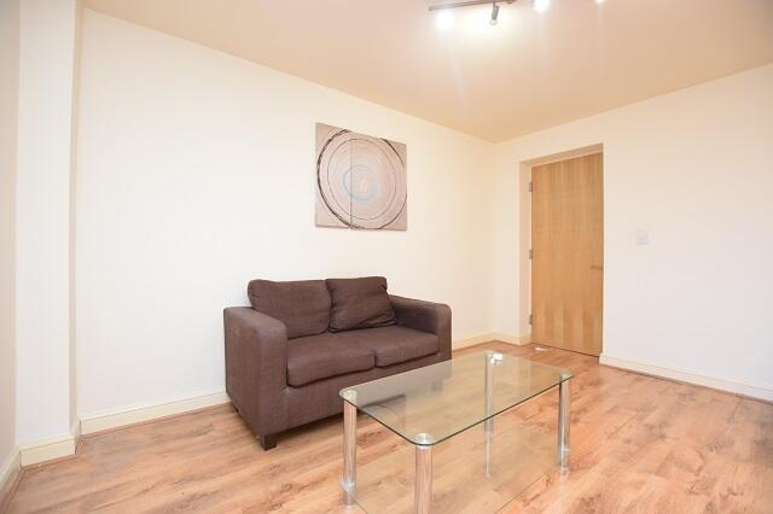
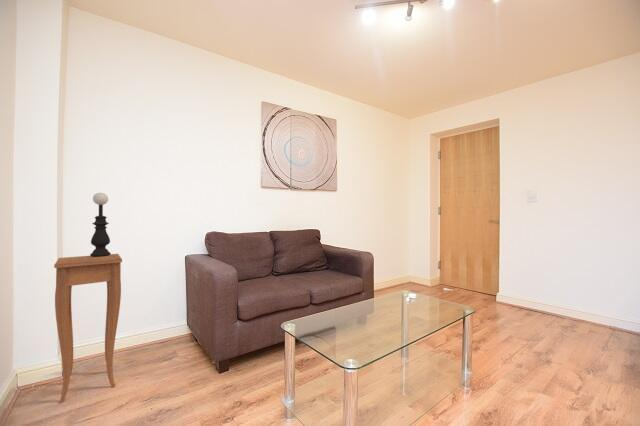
+ table lamp [89,192,111,257]
+ side table [53,253,123,404]
